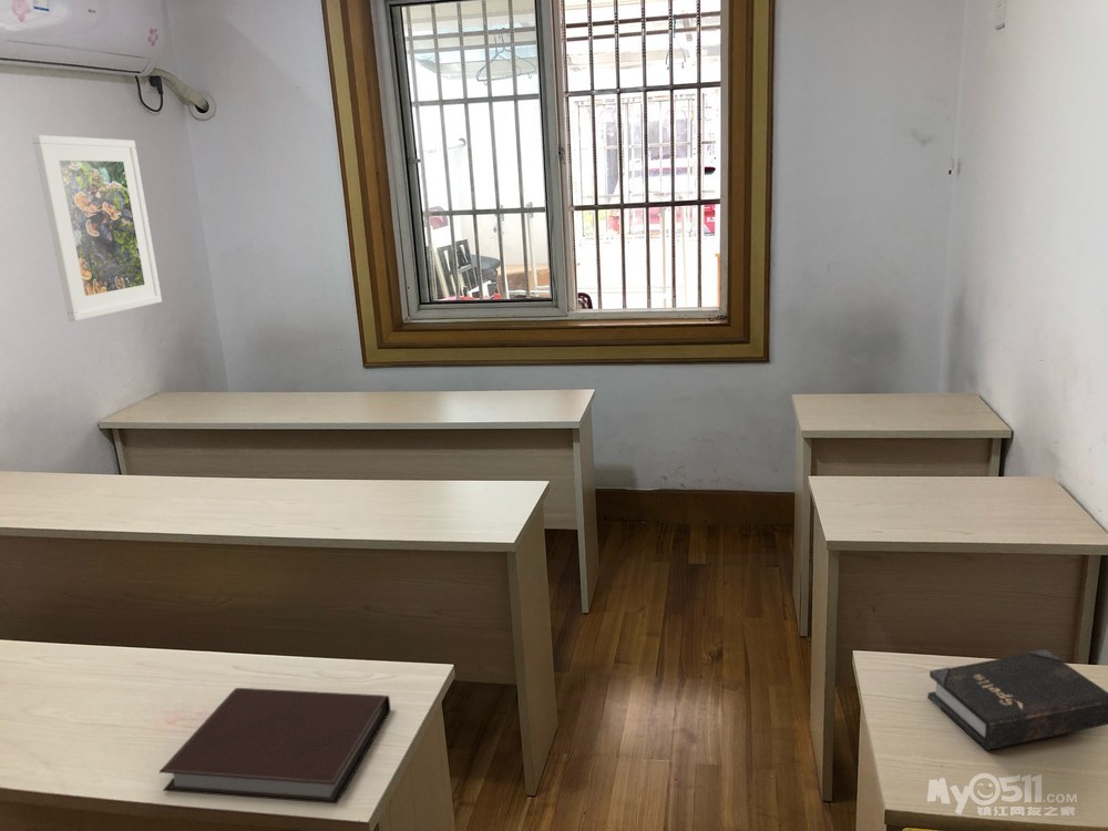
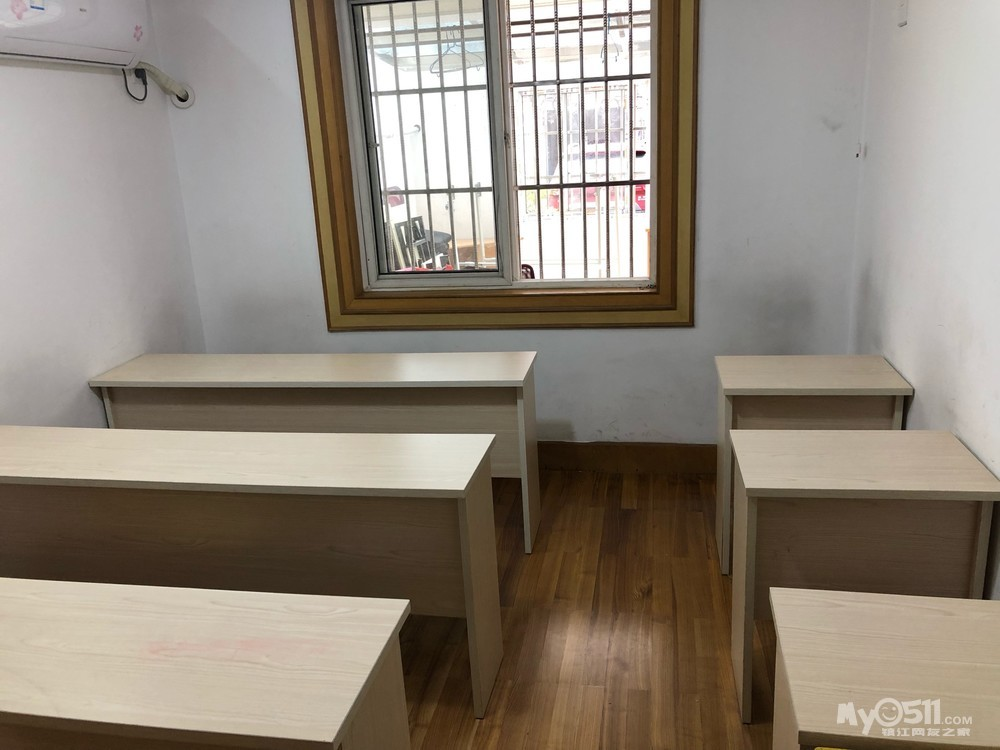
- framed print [31,134,163,322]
- notebook [158,687,391,806]
- hardback book [926,648,1108,751]
